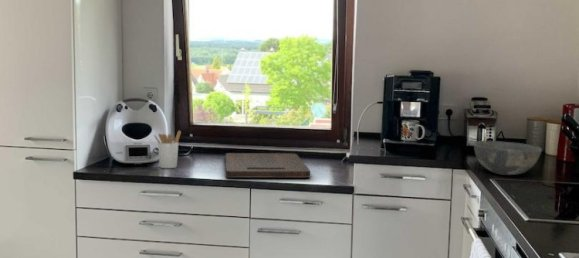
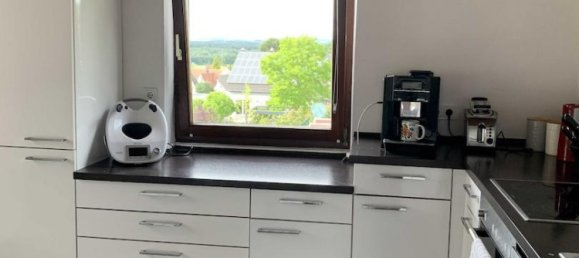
- bowl [473,140,543,176]
- cutting board [225,152,311,179]
- utensil holder [153,129,182,169]
